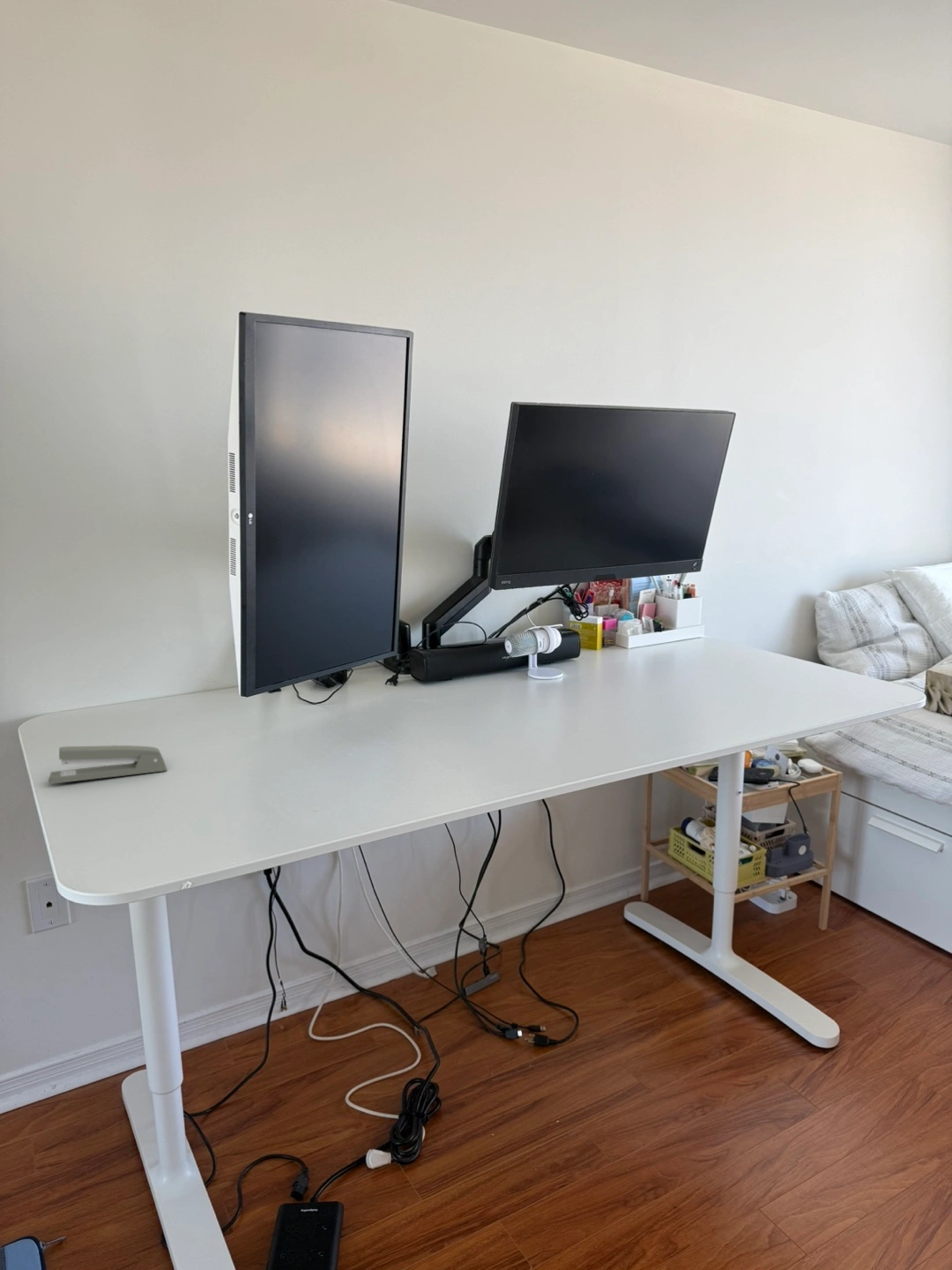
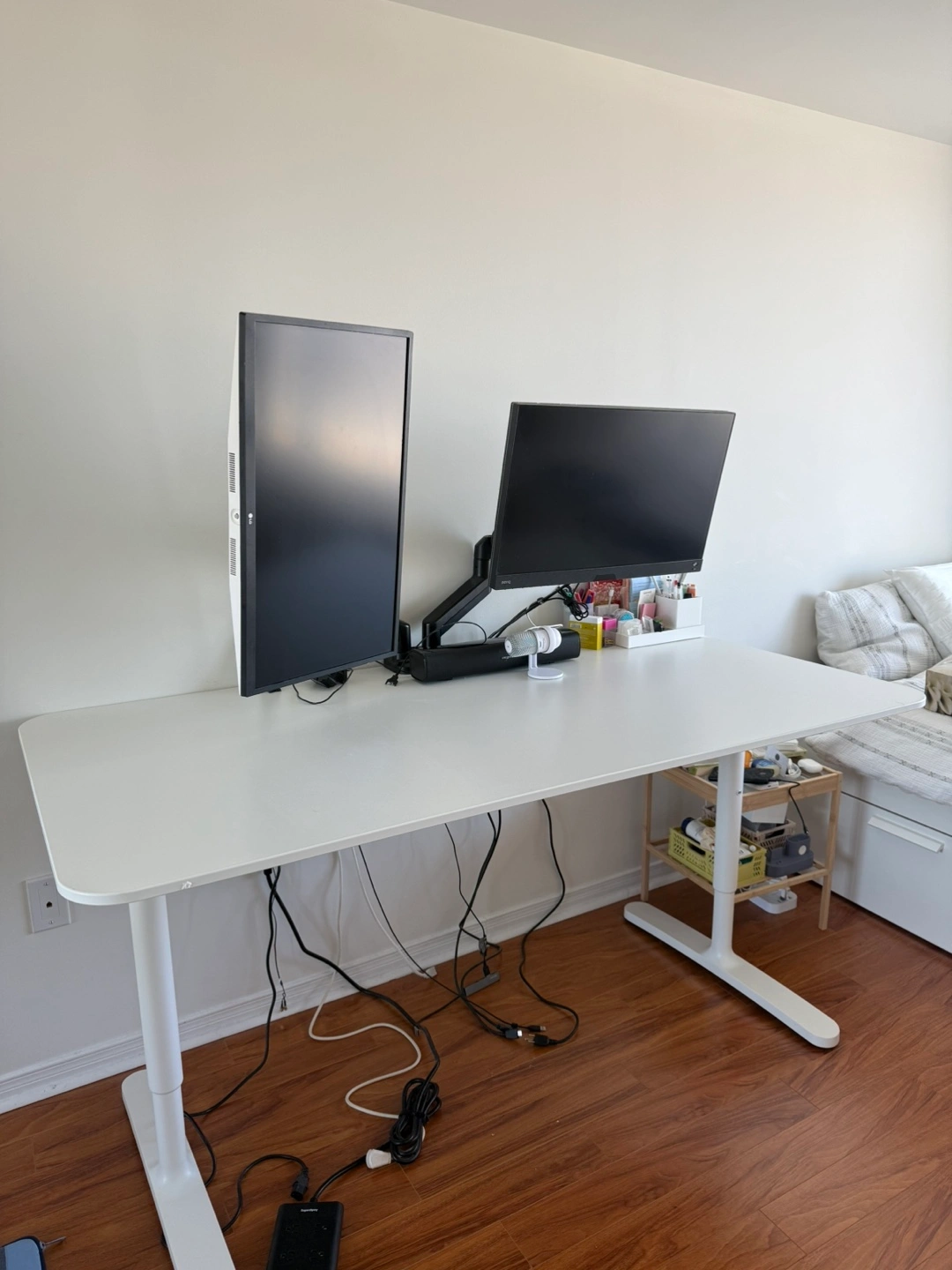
- stapler [48,744,168,785]
